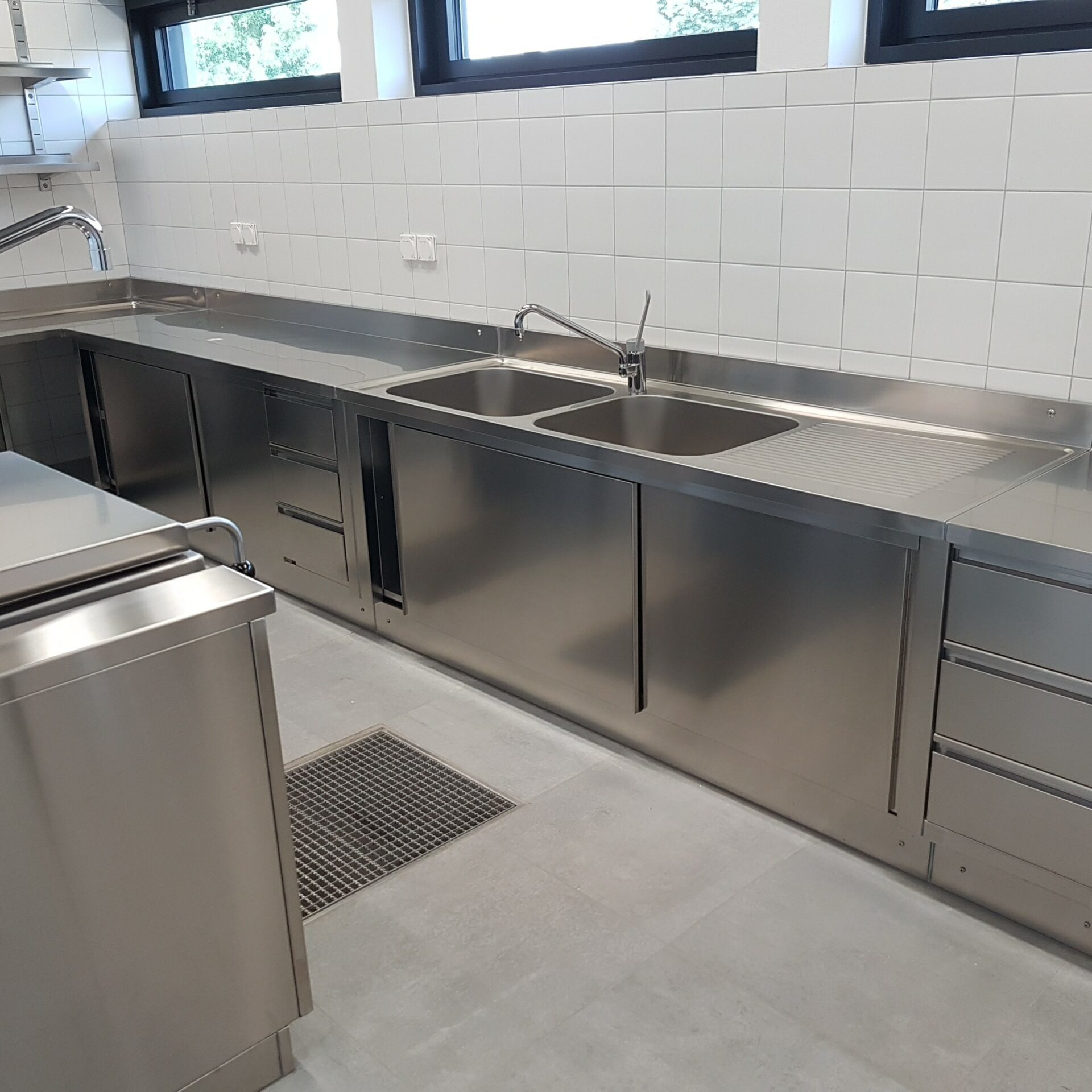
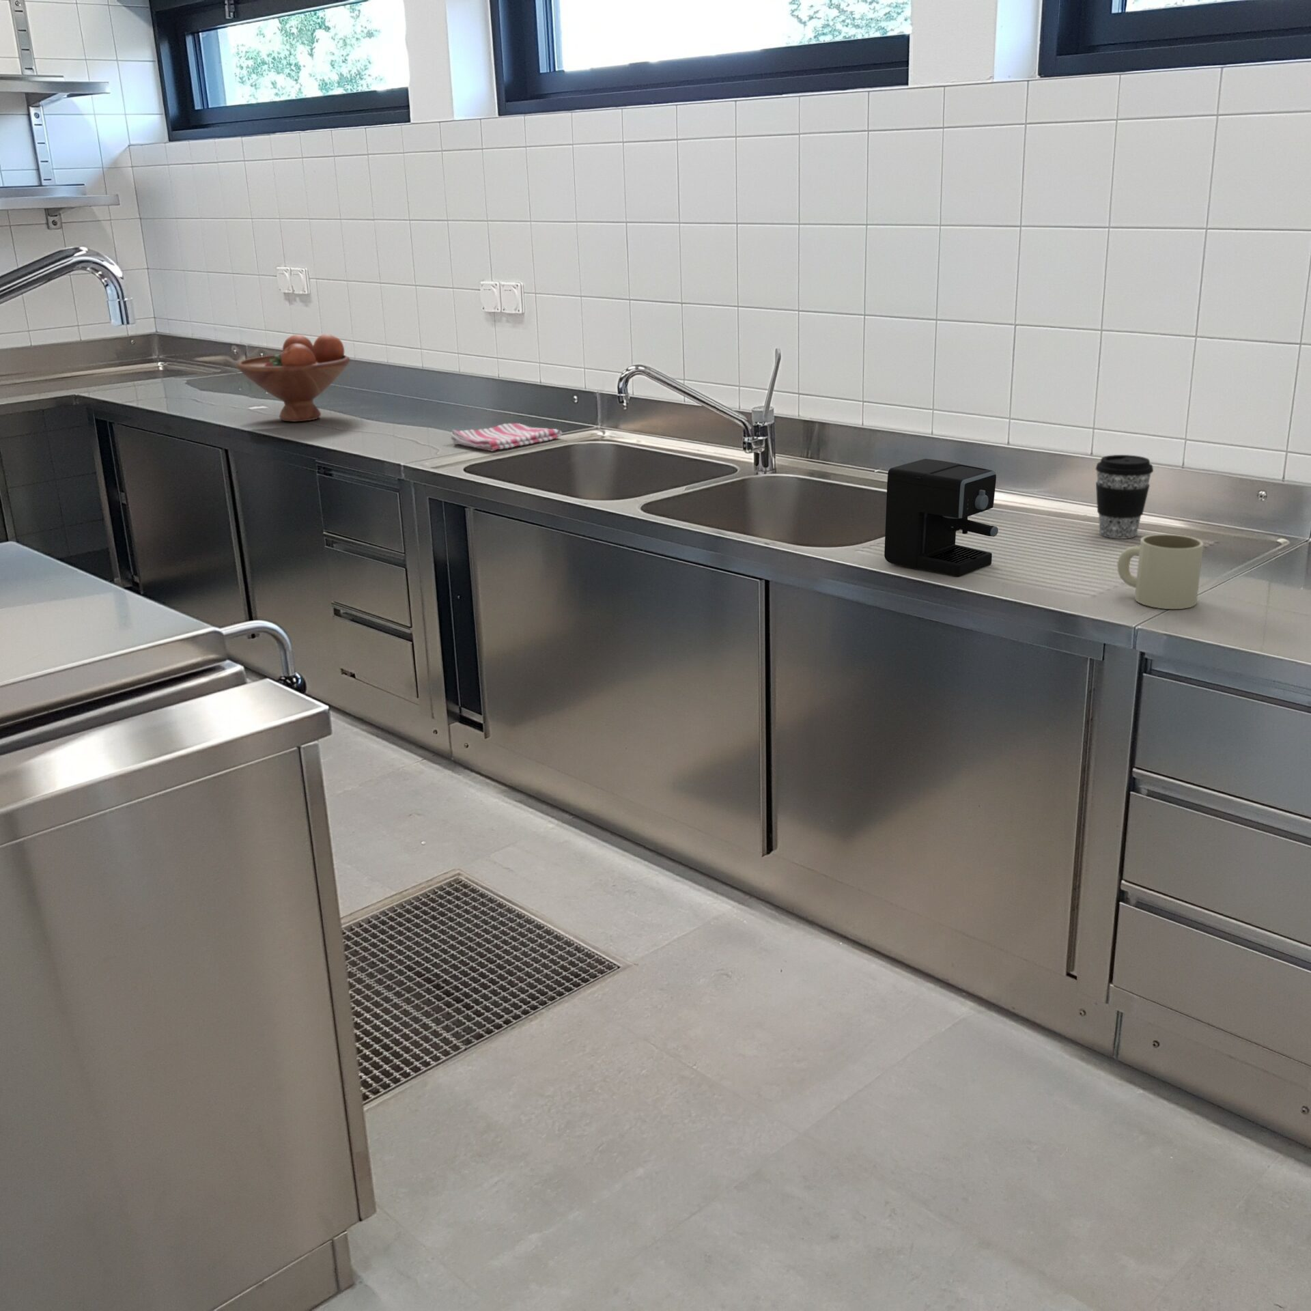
+ mug [1117,533,1204,610]
+ dish towel [449,423,563,453]
+ coffee maker [884,459,999,577]
+ fruit bowl [237,334,351,421]
+ coffee cup [1095,454,1154,539]
